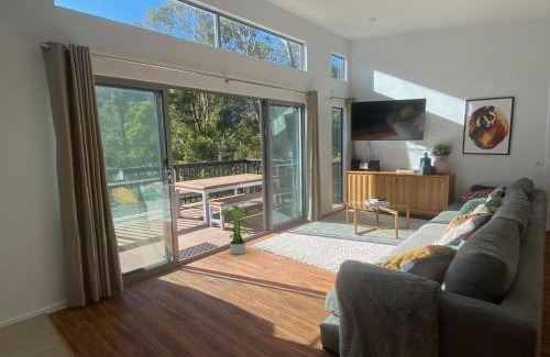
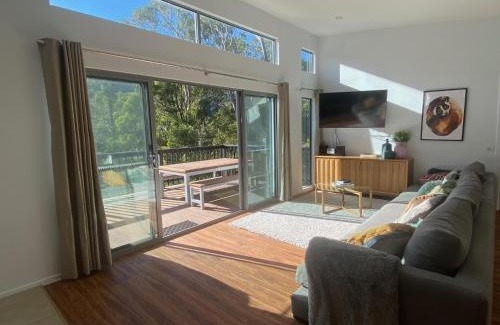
- potted plant [220,202,254,255]
